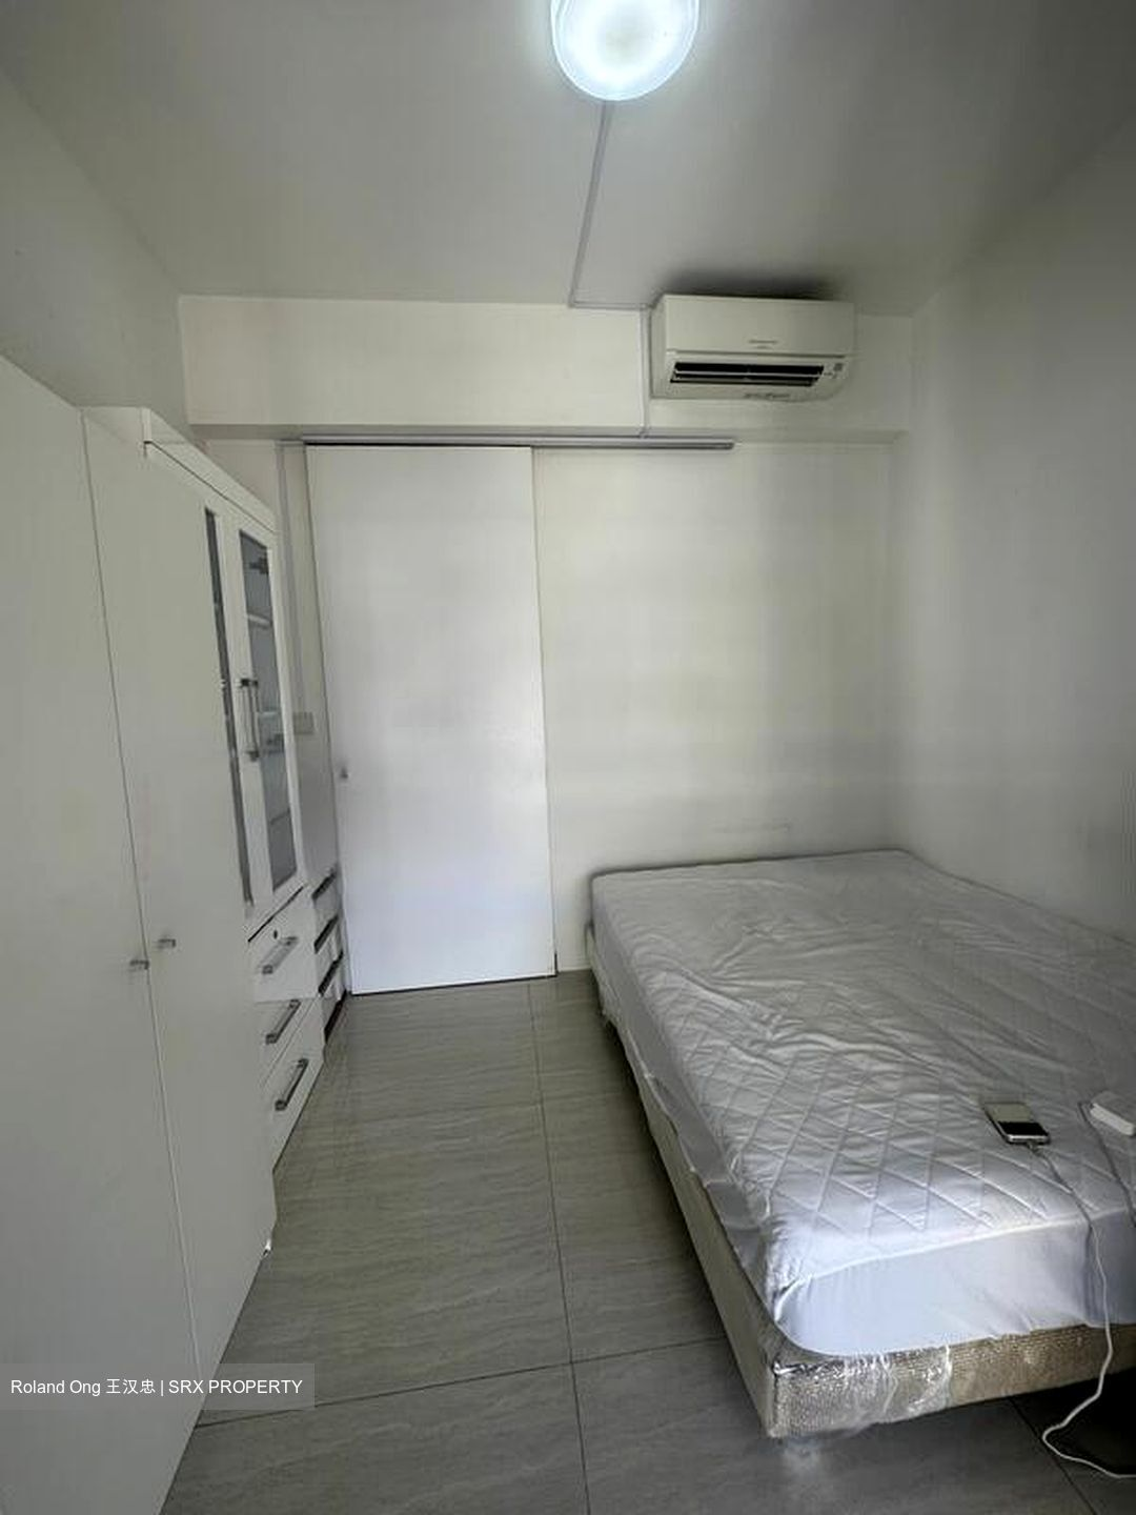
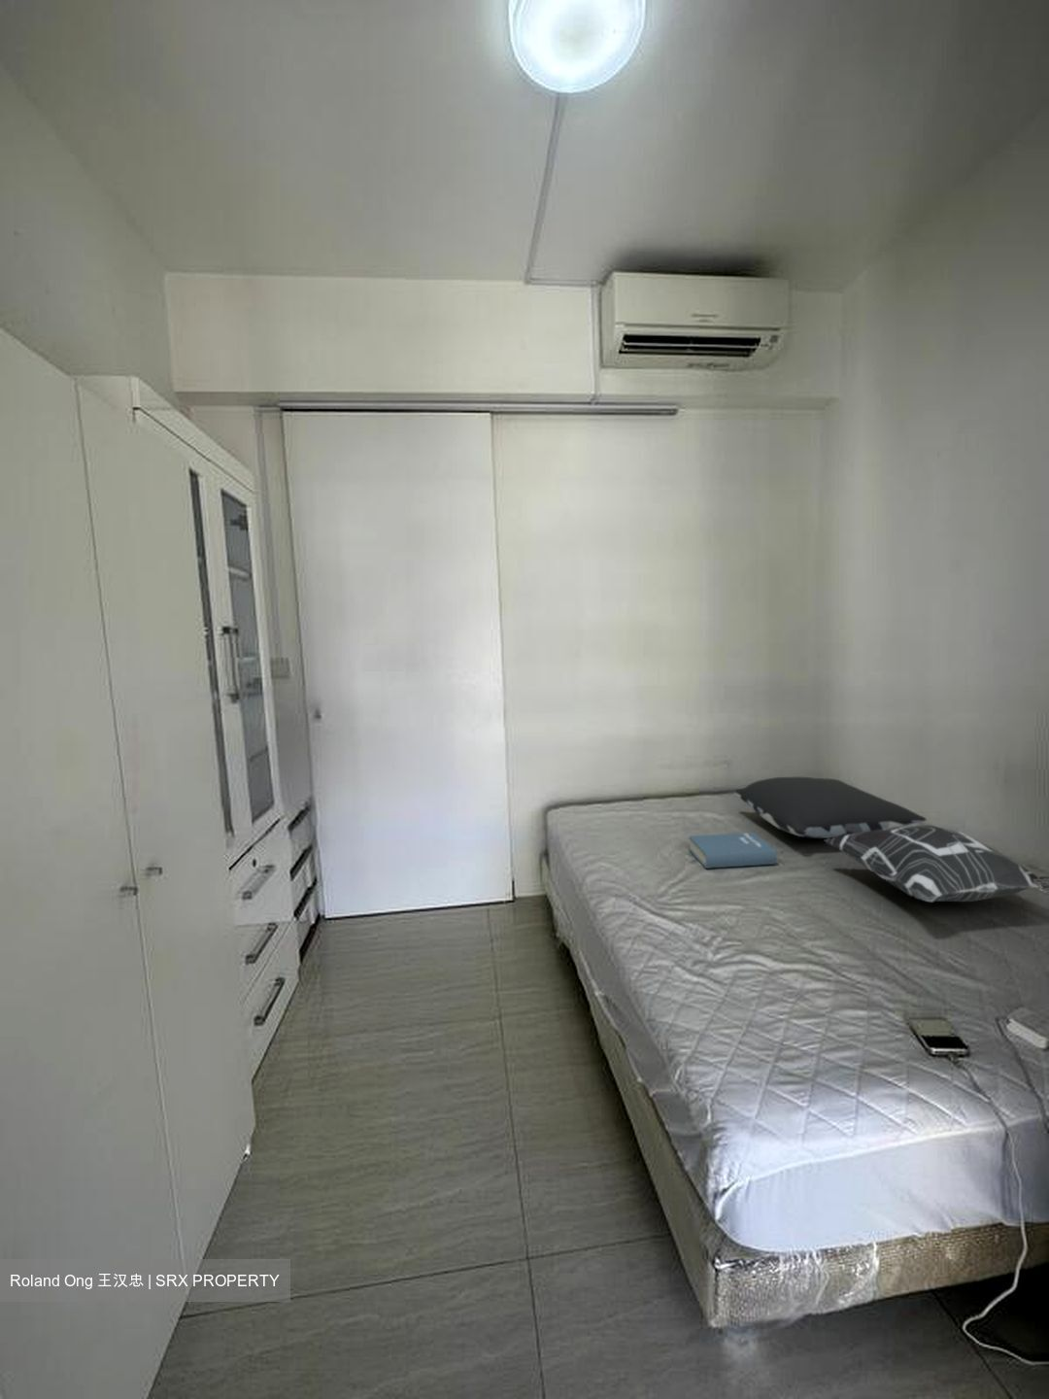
+ book [688,832,777,869]
+ pillow [734,777,928,839]
+ decorative pillow [823,825,1049,903]
